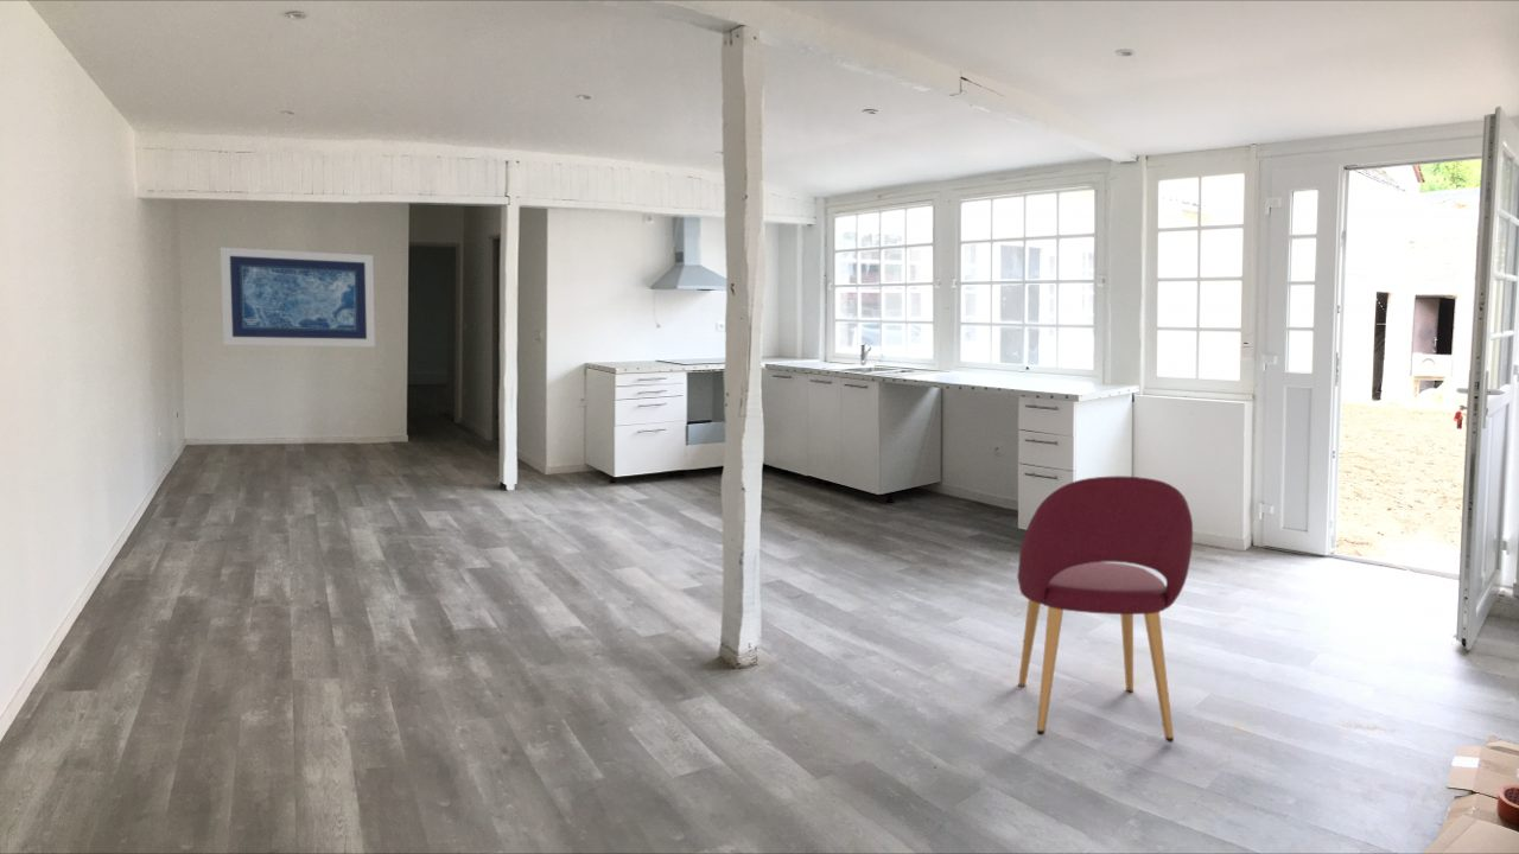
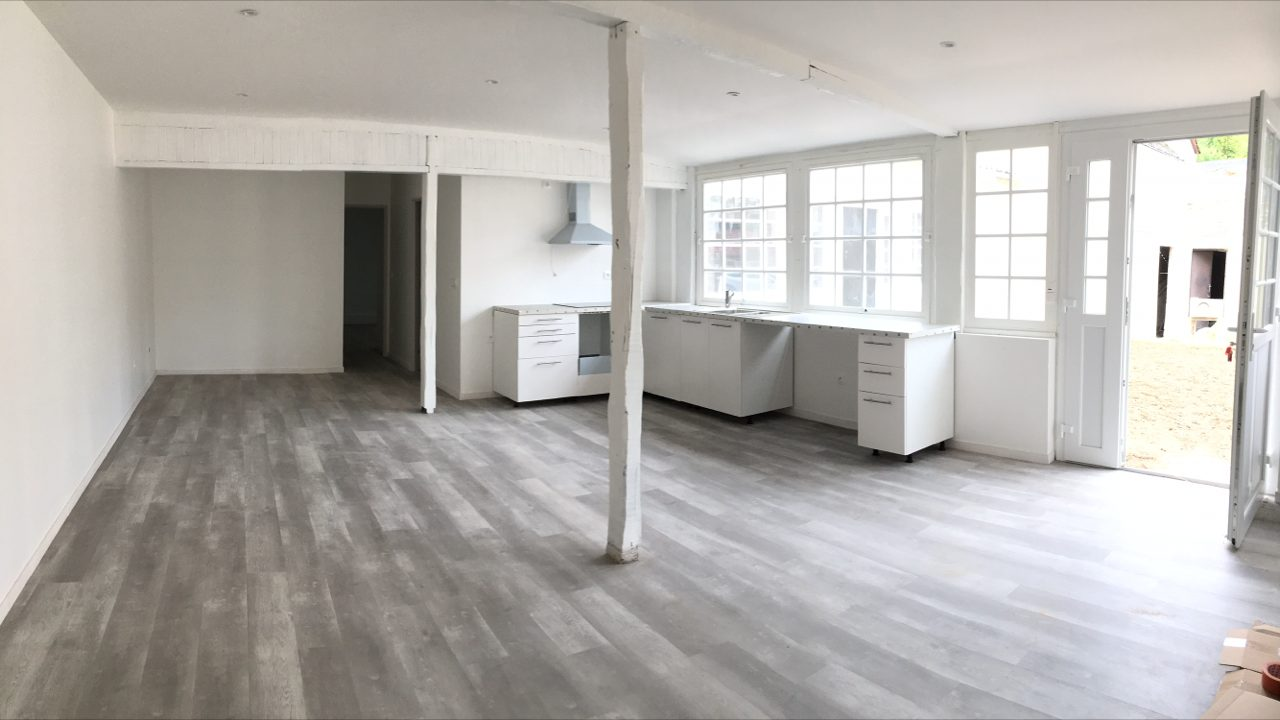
- dining chair [1016,474,1194,744]
- wall art [220,247,376,348]
